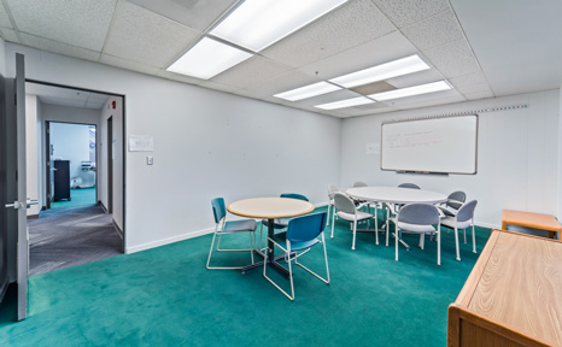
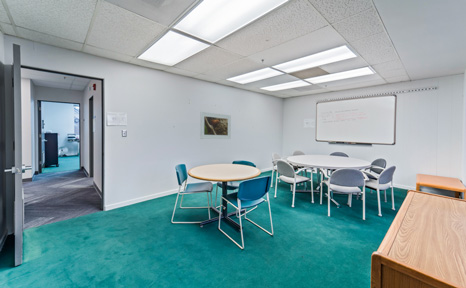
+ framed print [199,111,232,140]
